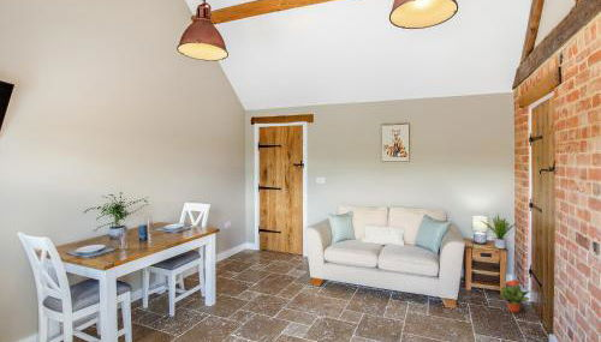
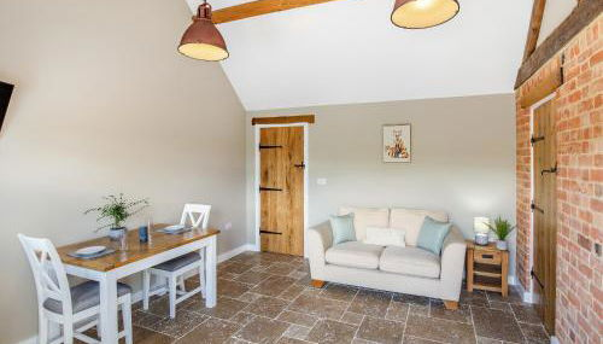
- potted plant [498,278,531,314]
